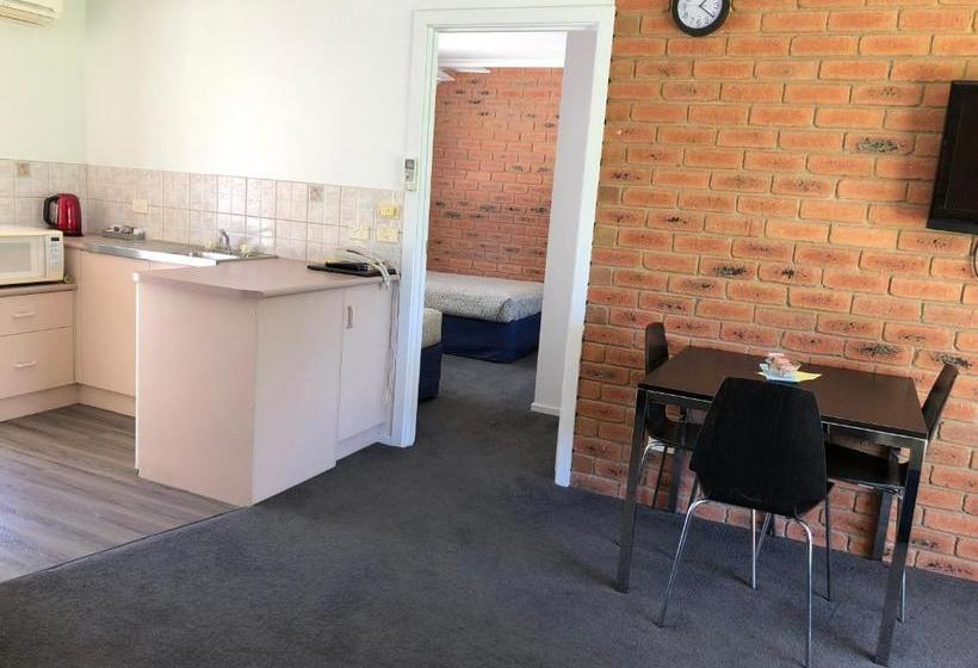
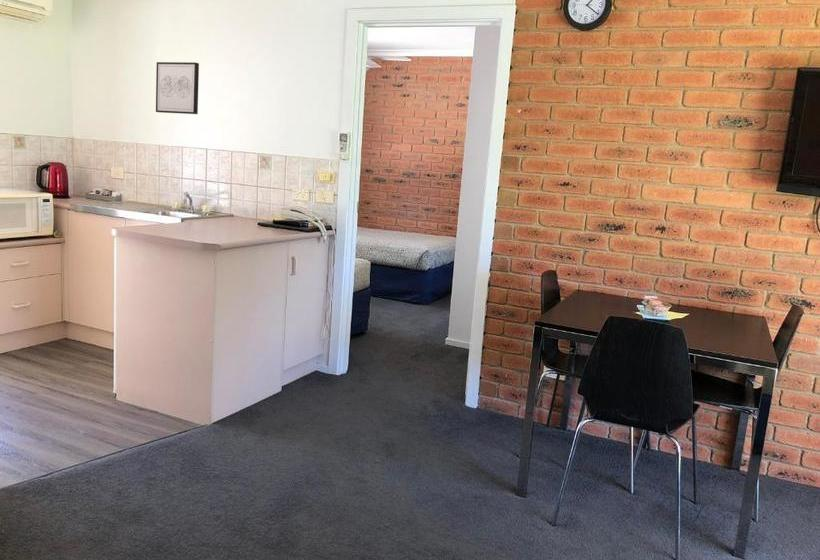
+ wall art [155,61,200,115]
